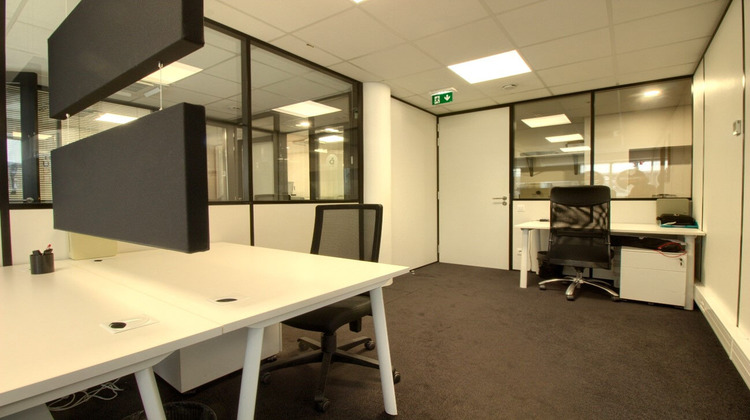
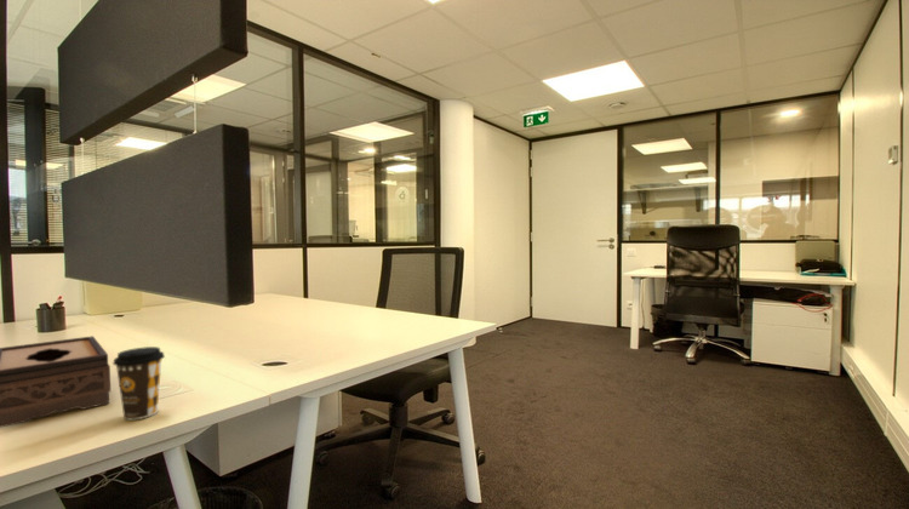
+ coffee cup [112,345,166,421]
+ tissue box [0,334,112,429]
